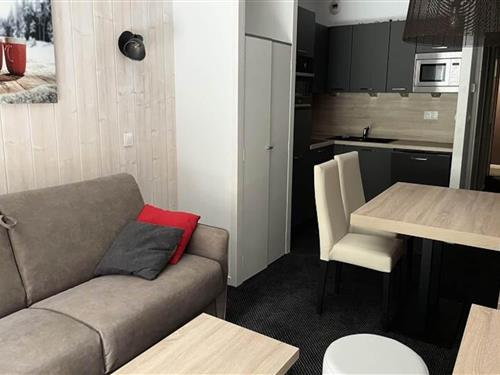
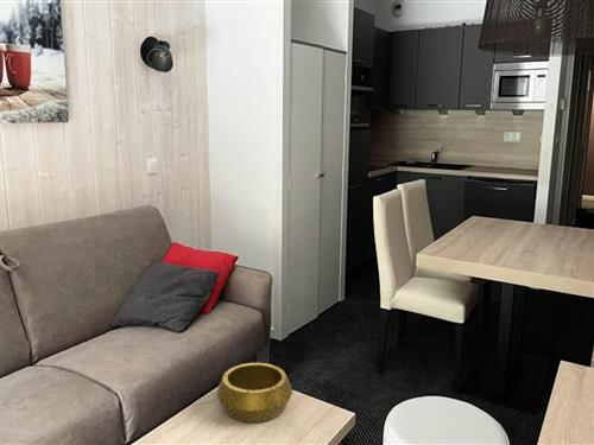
+ decorative bowl [215,362,293,424]
